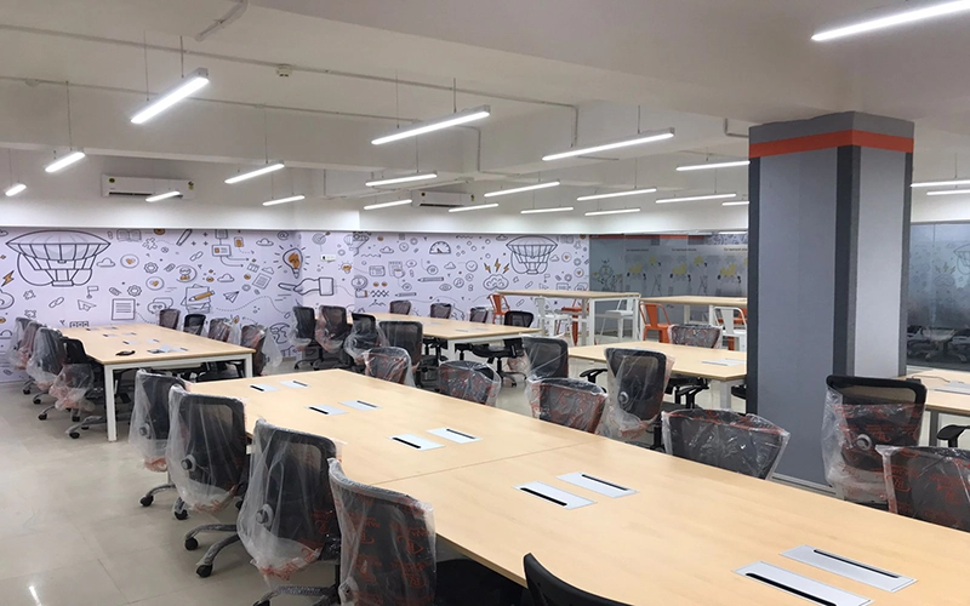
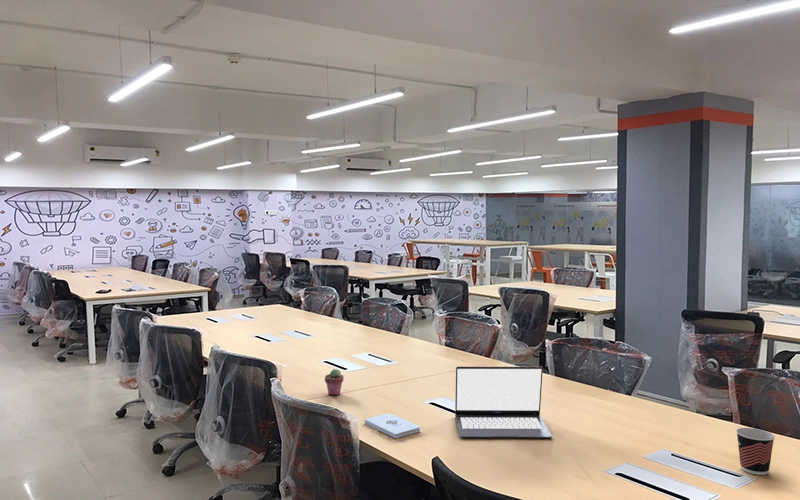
+ laptop [454,365,554,439]
+ cup [735,427,776,476]
+ potted succulent [324,368,345,396]
+ notepad [364,413,421,439]
